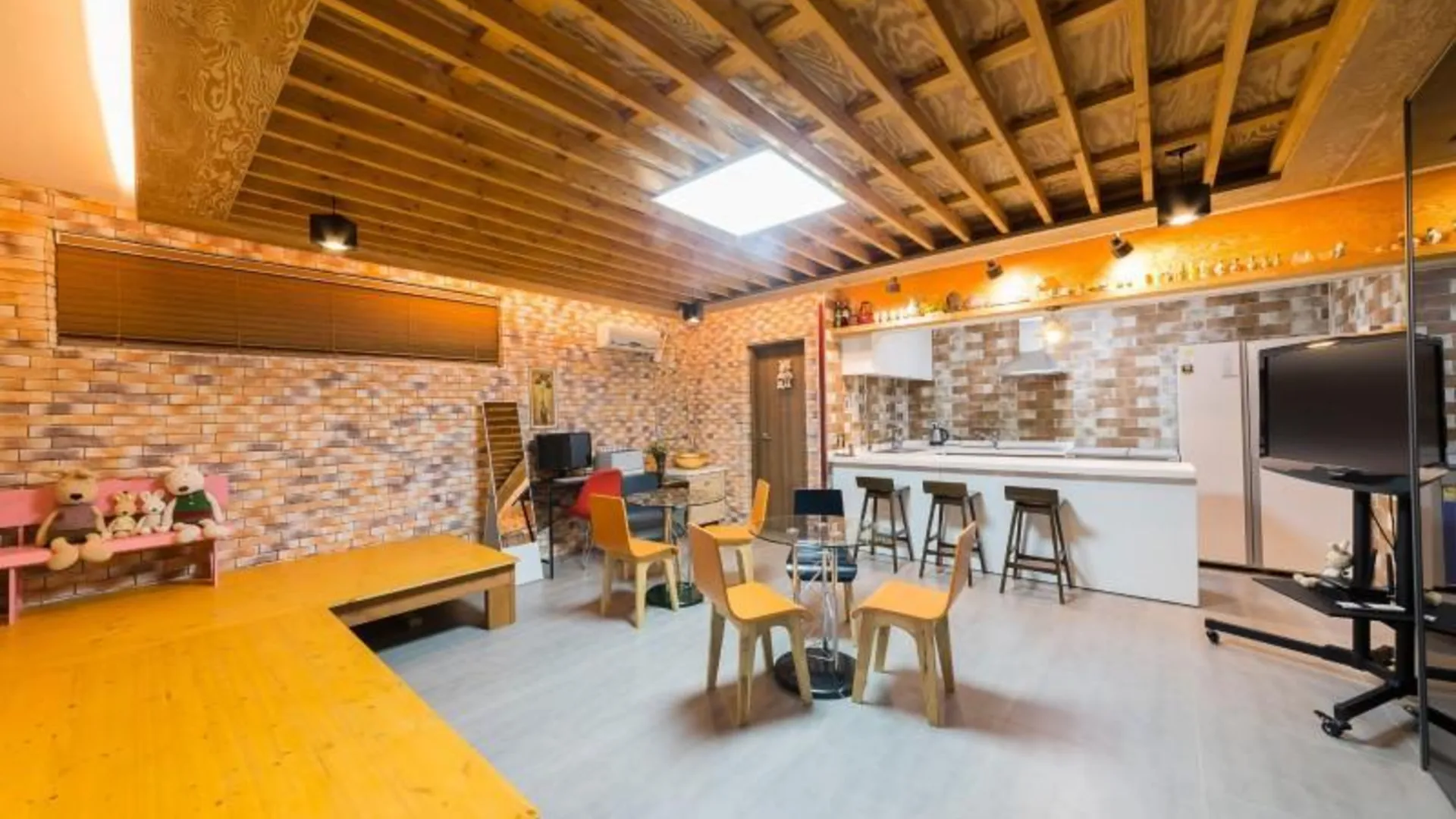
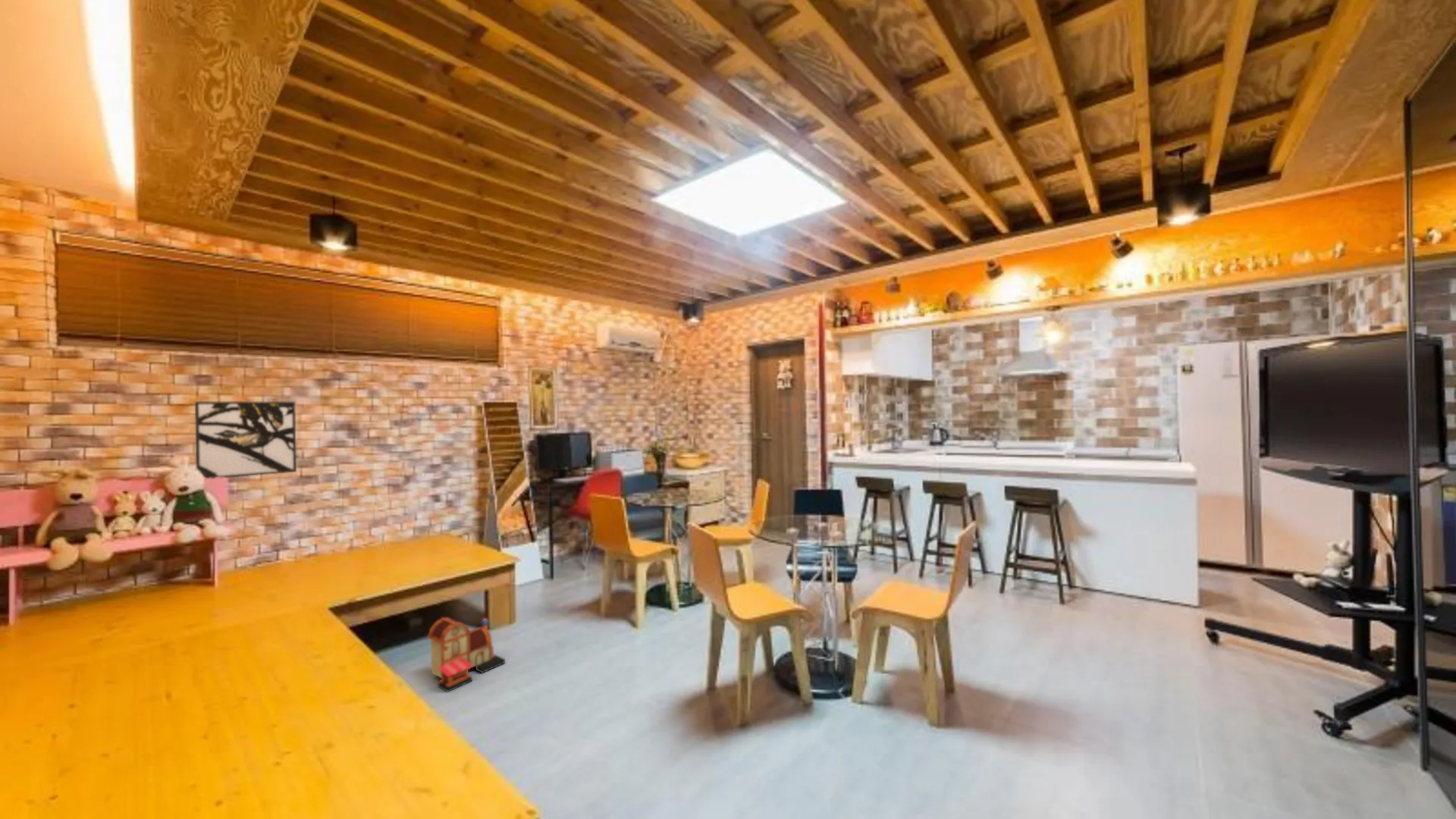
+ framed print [194,401,297,479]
+ toy house [426,617,506,693]
